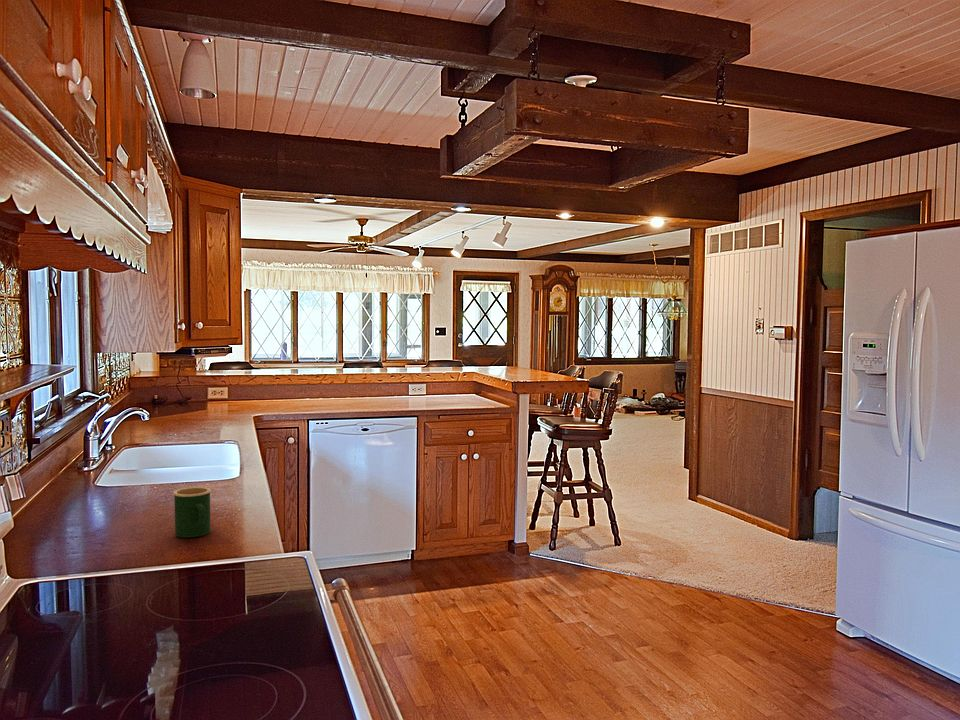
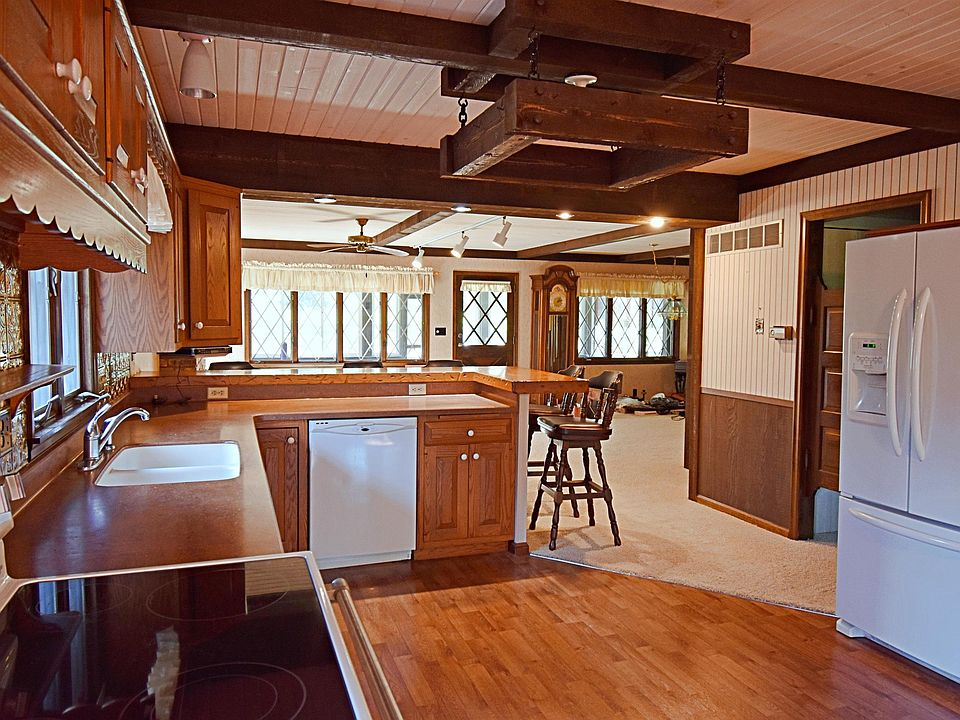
- mug [172,486,212,538]
